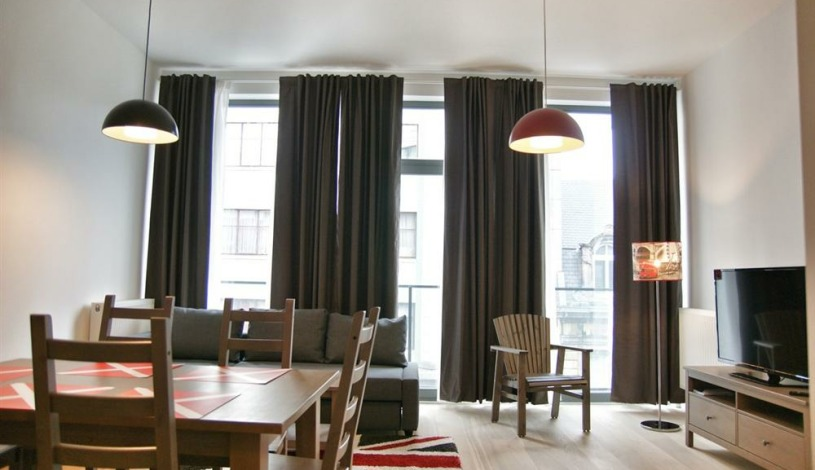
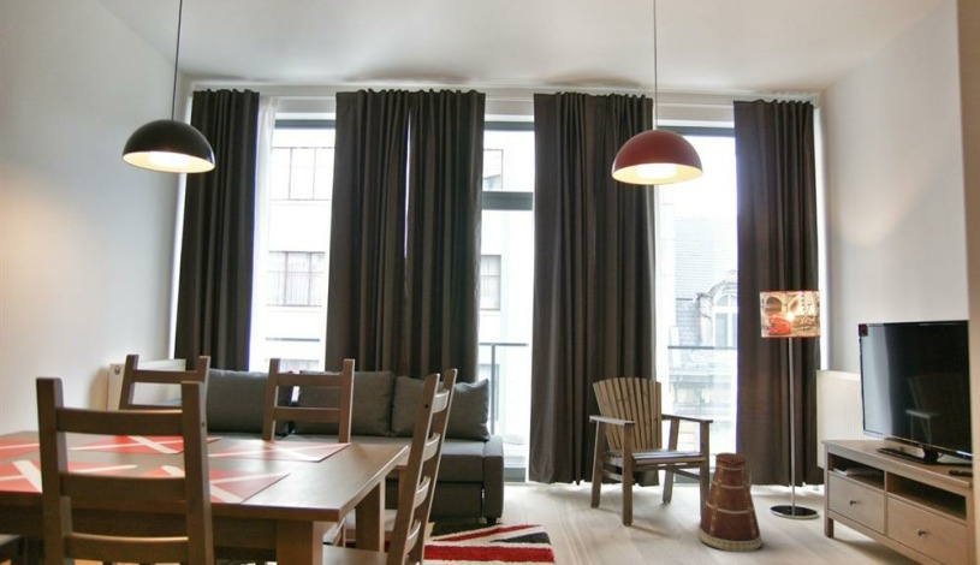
+ basket [696,451,764,553]
